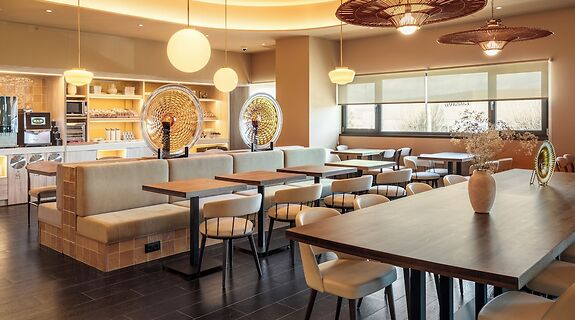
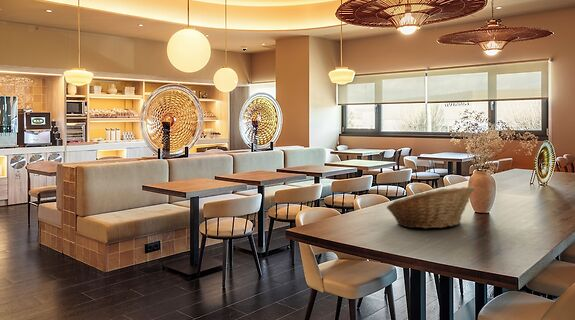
+ fruit basket [386,185,476,229]
